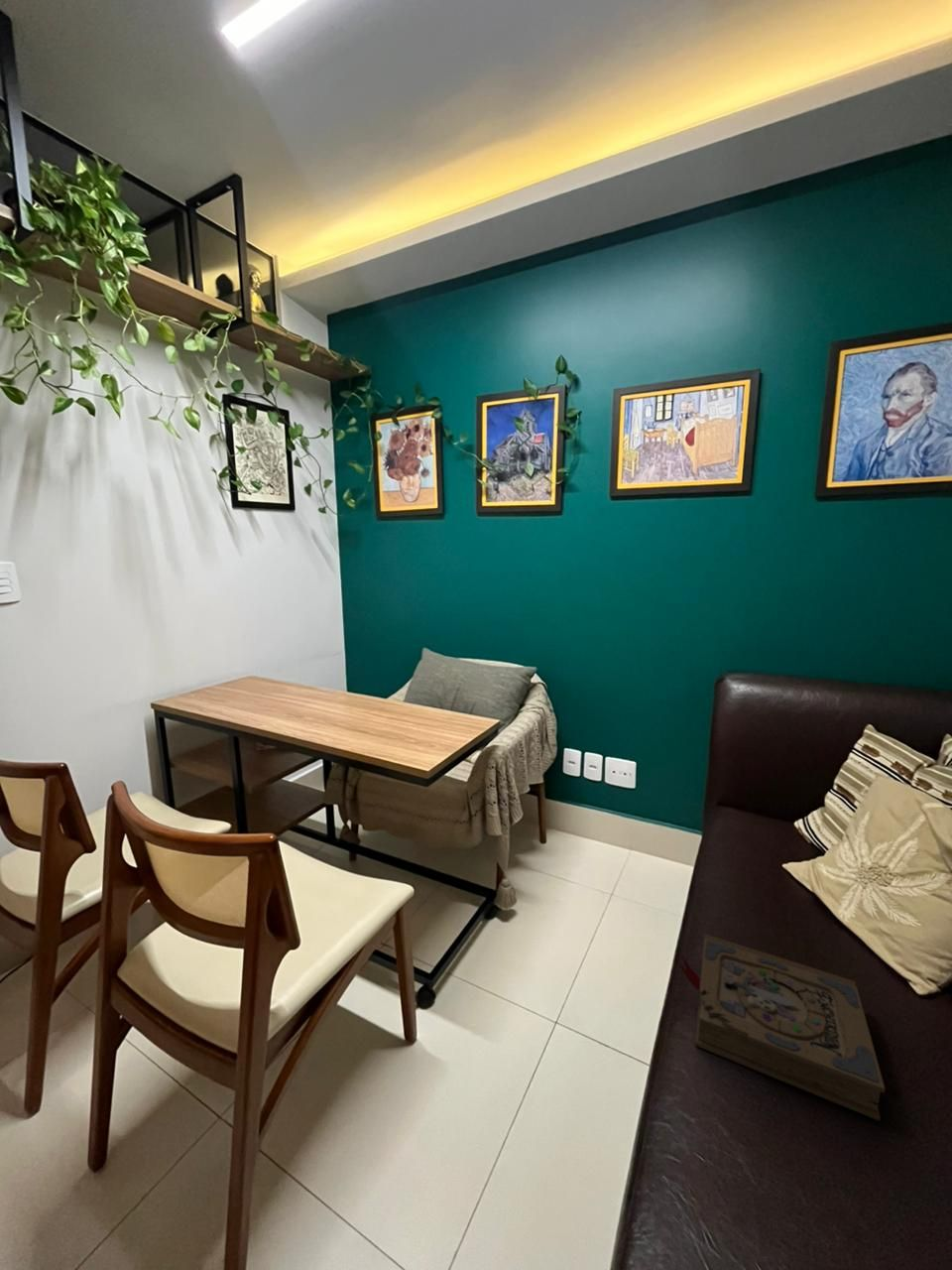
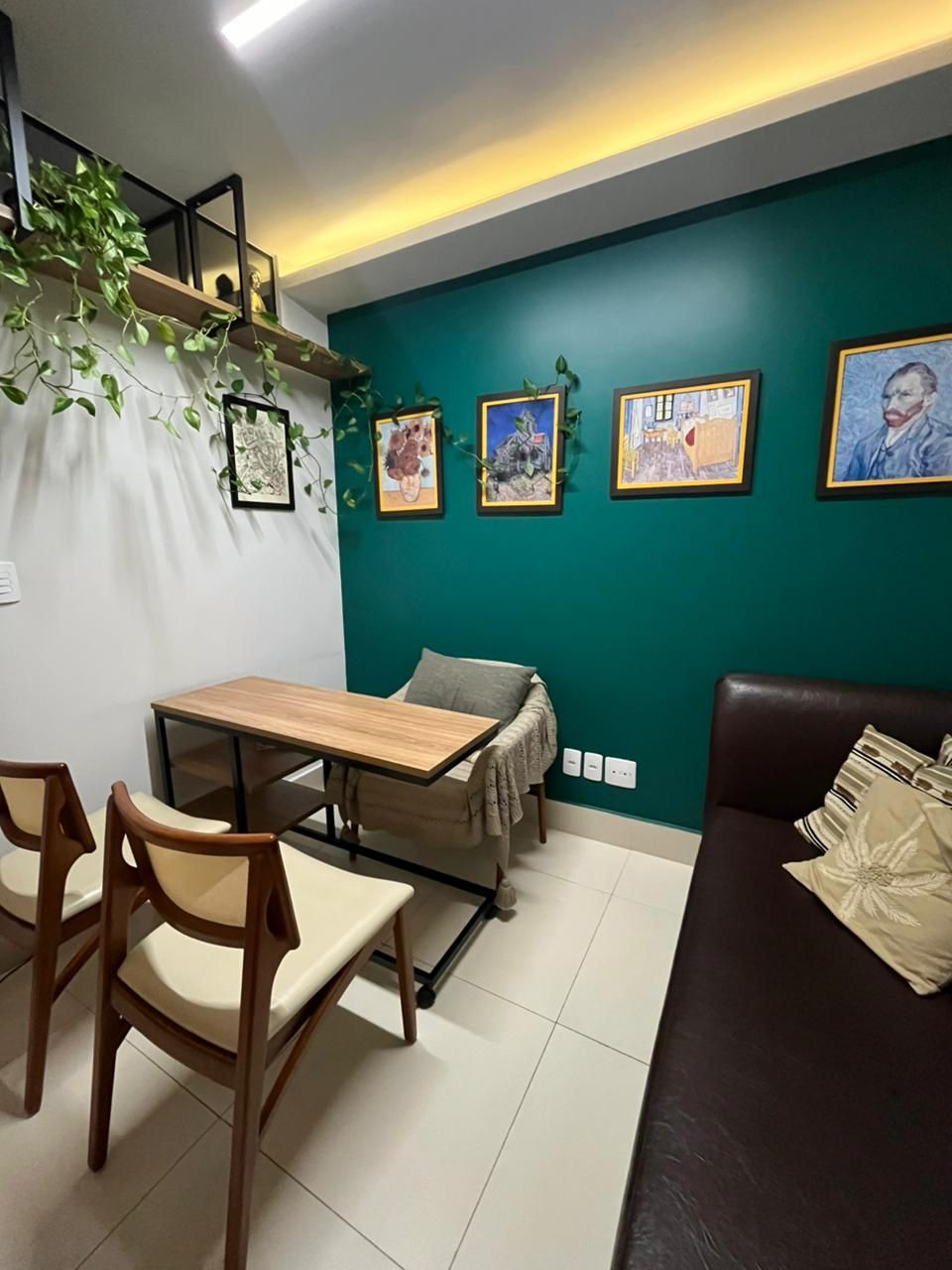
- book [677,933,887,1122]
